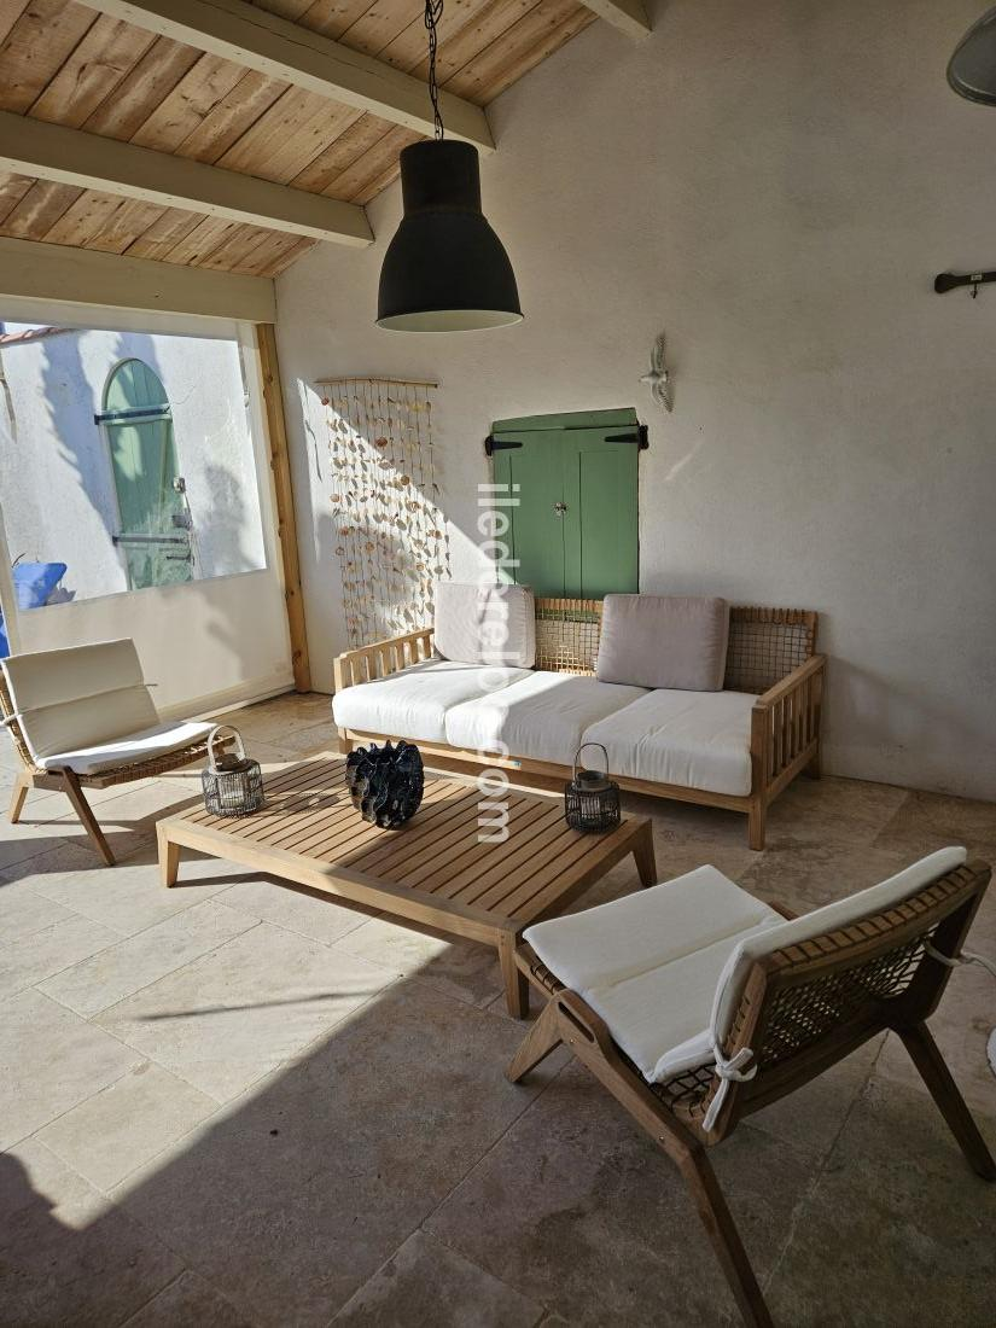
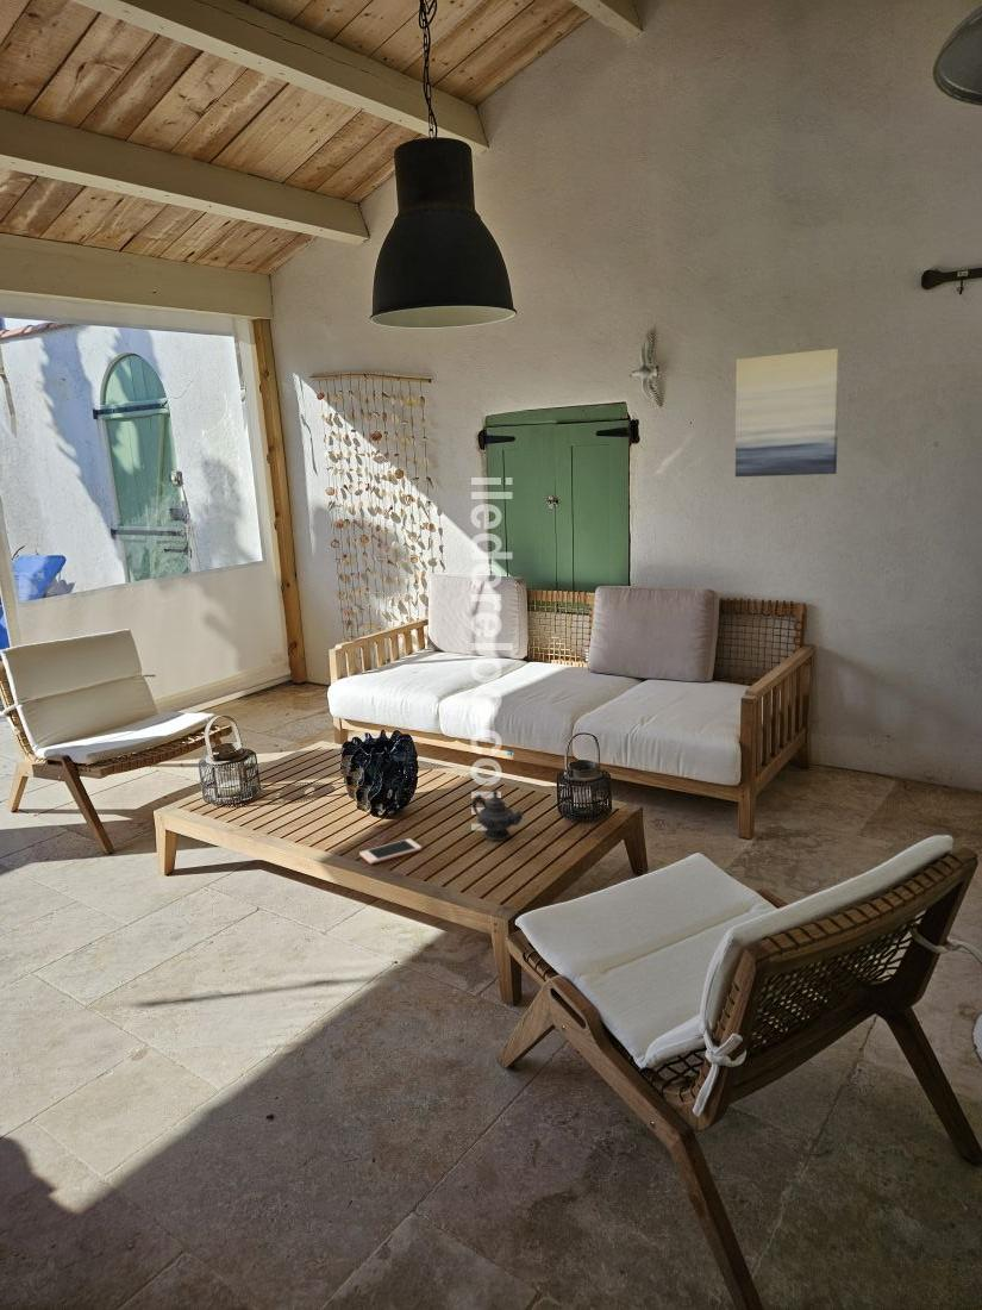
+ wall art [734,348,842,478]
+ teapot [471,788,526,842]
+ cell phone [358,837,423,865]
